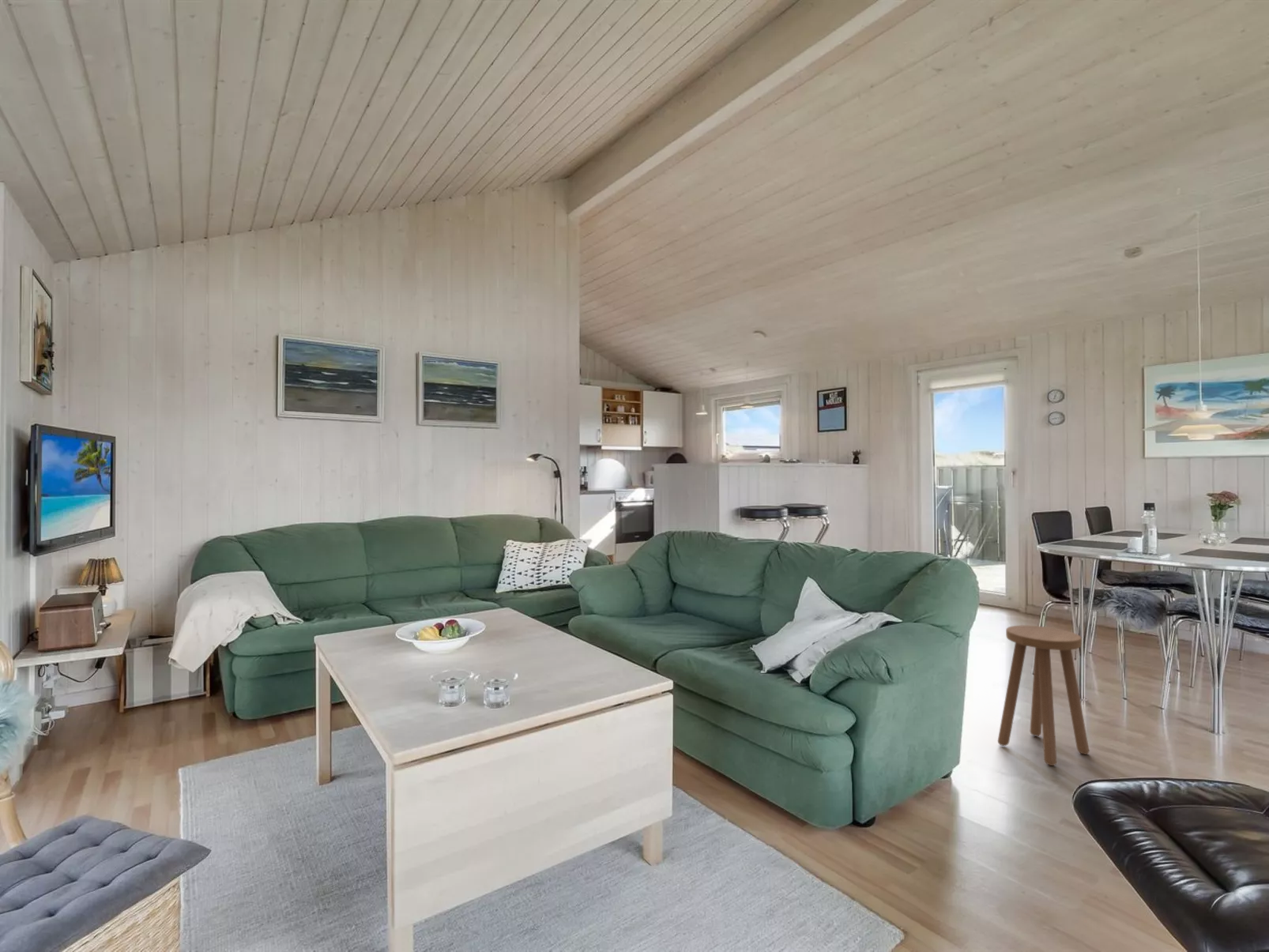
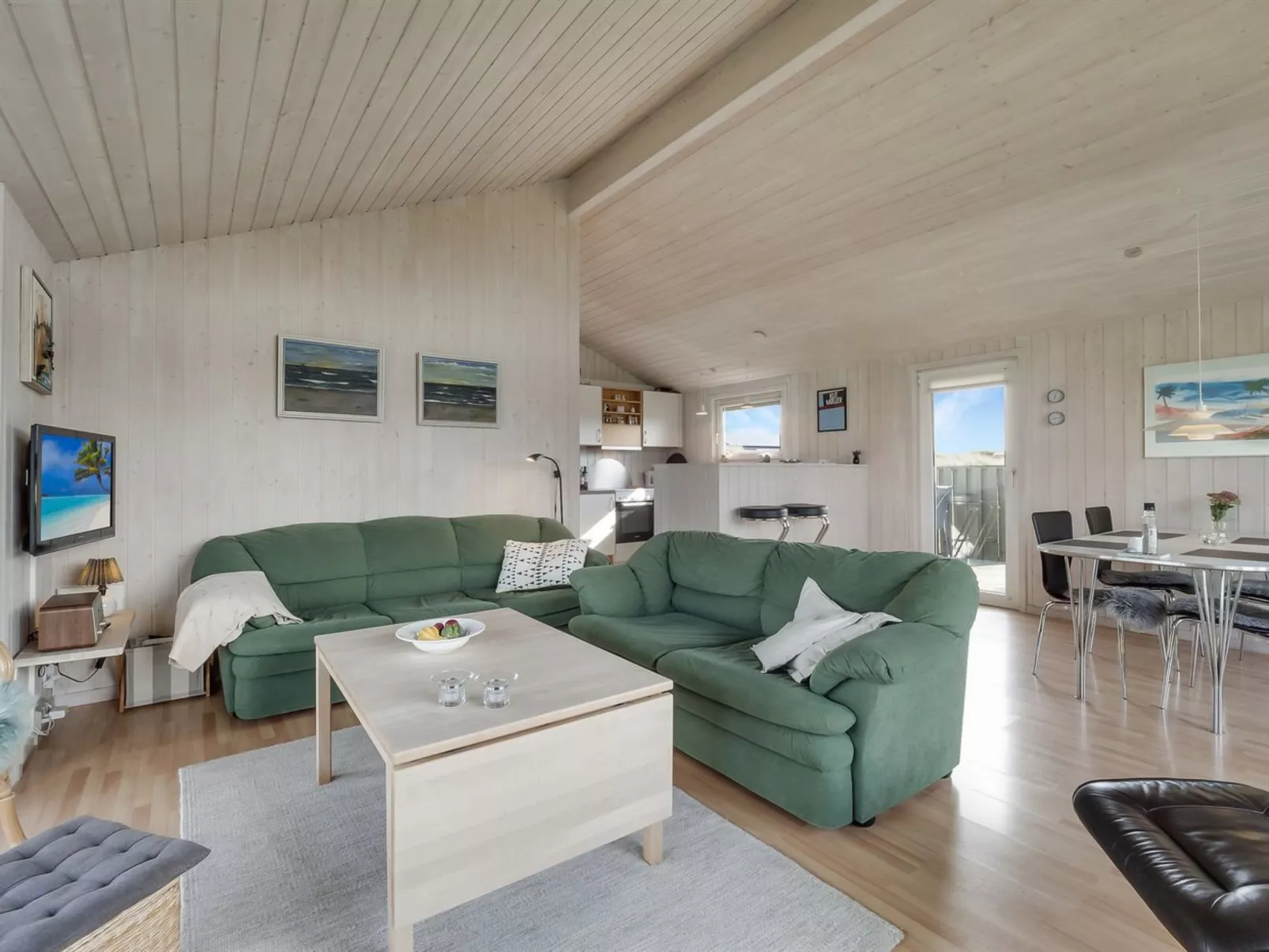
- stool [997,625,1090,766]
